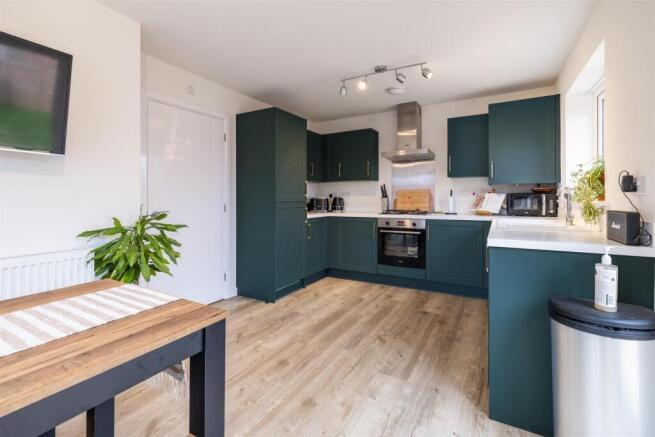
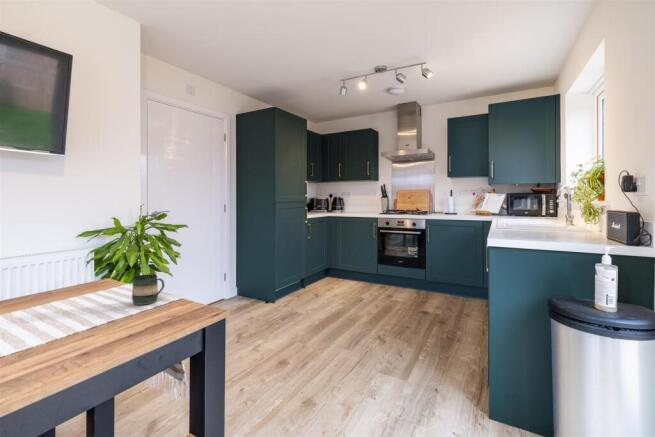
+ mug [131,273,165,306]
